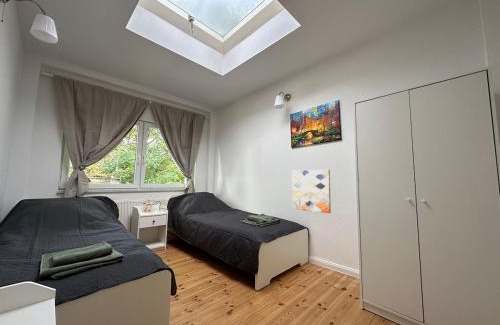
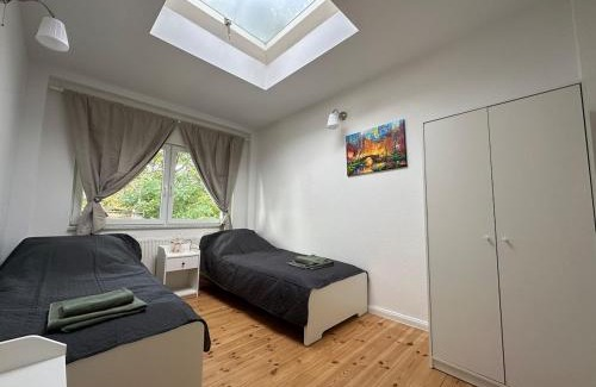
- wall art [291,169,332,214]
